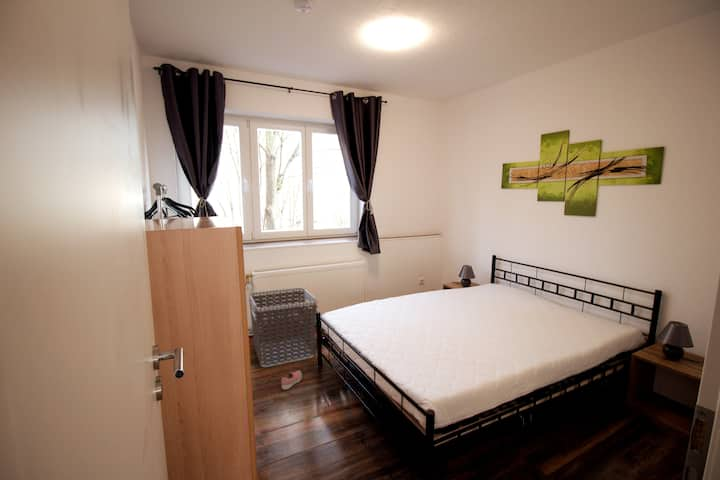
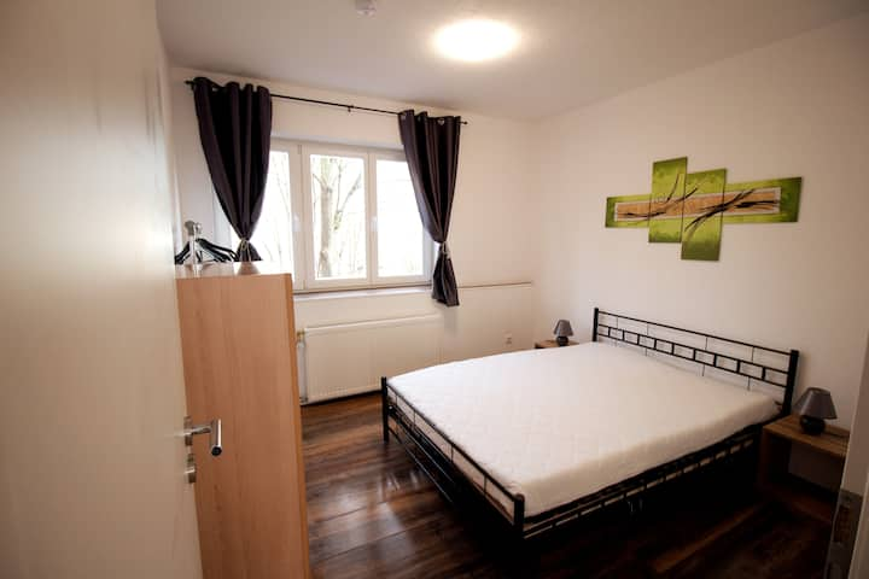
- clothes hamper [248,286,318,368]
- shoe [280,370,303,391]
